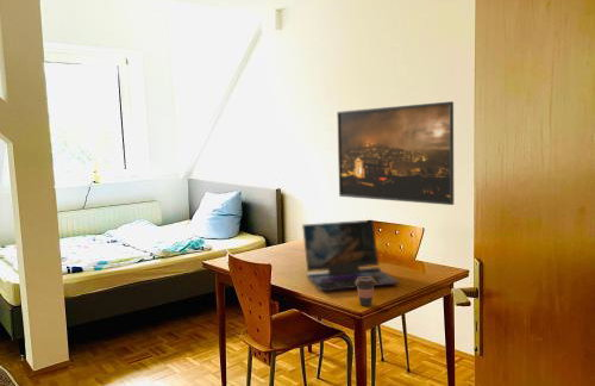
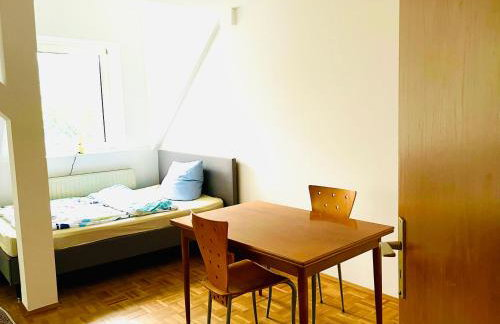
- laptop [301,219,400,292]
- coffee cup [356,278,376,307]
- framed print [336,100,455,206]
